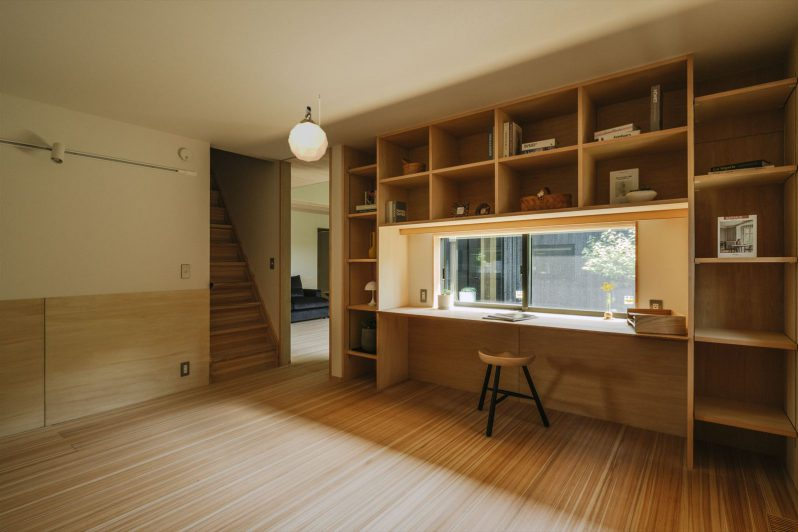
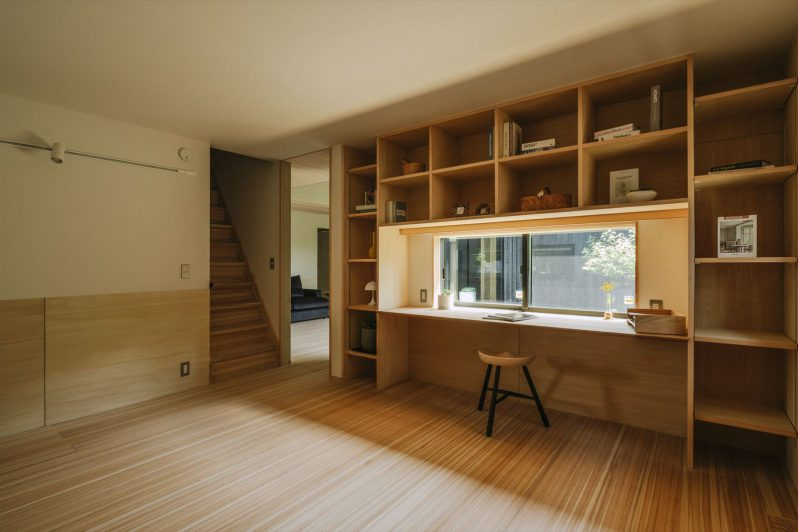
- pendant lamp [287,94,329,162]
